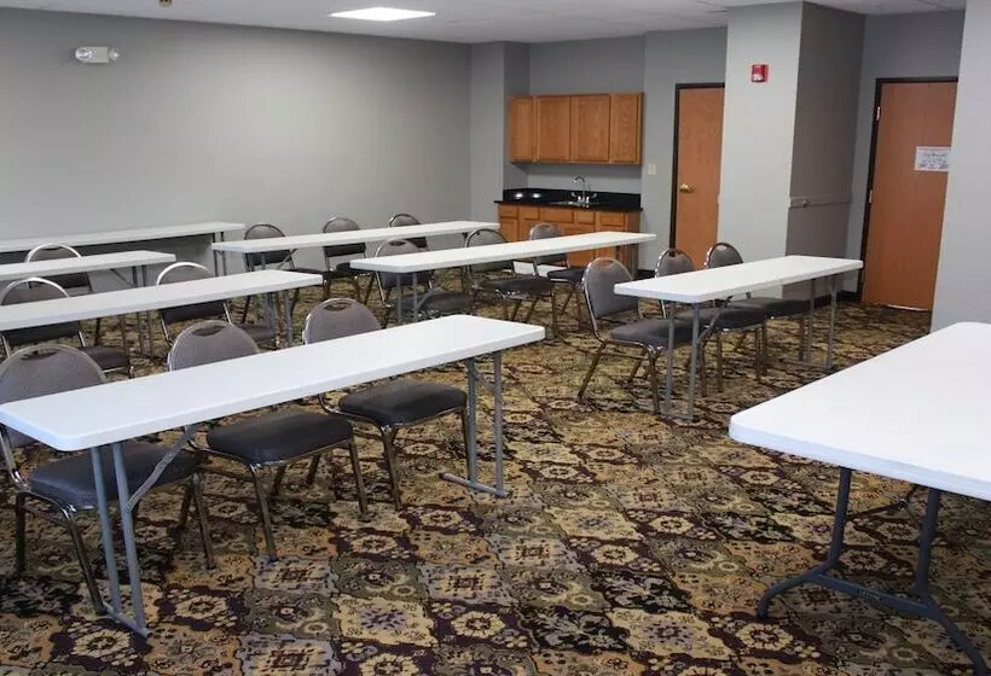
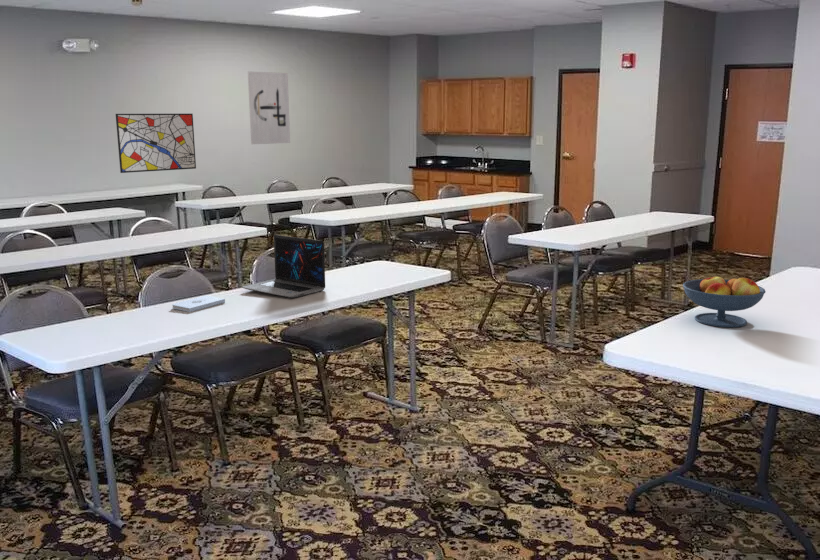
+ wall art [247,70,291,145]
+ fruit bowl [682,274,766,328]
+ laptop [241,234,326,299]
+ notepad [171,295,226,313]
+ wall art [115,113,197,174]
